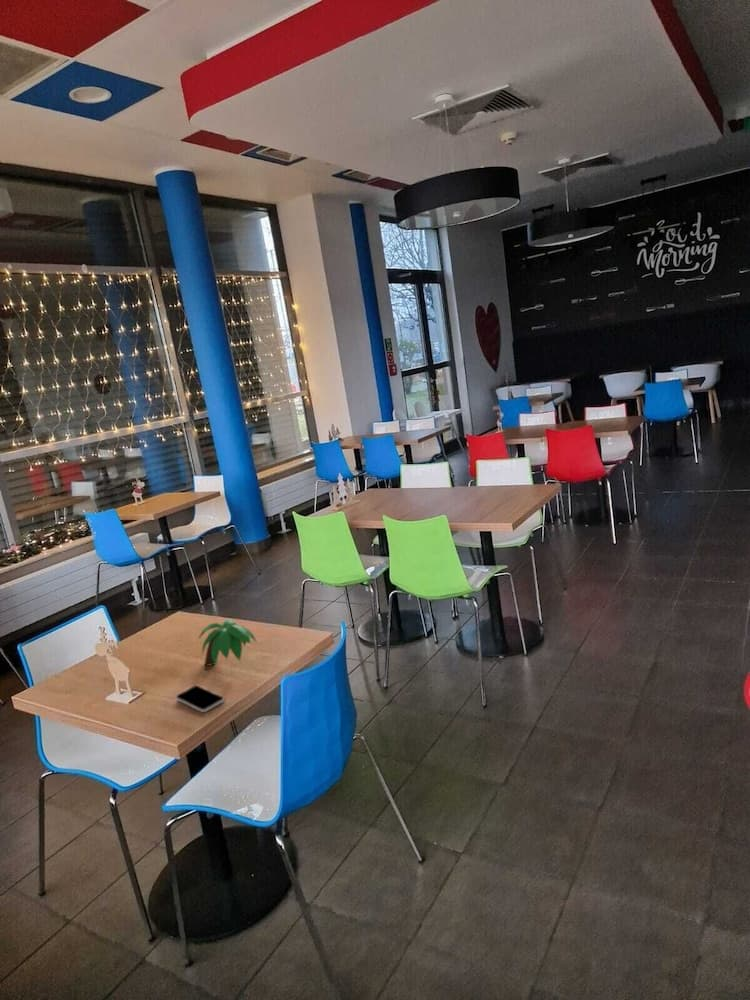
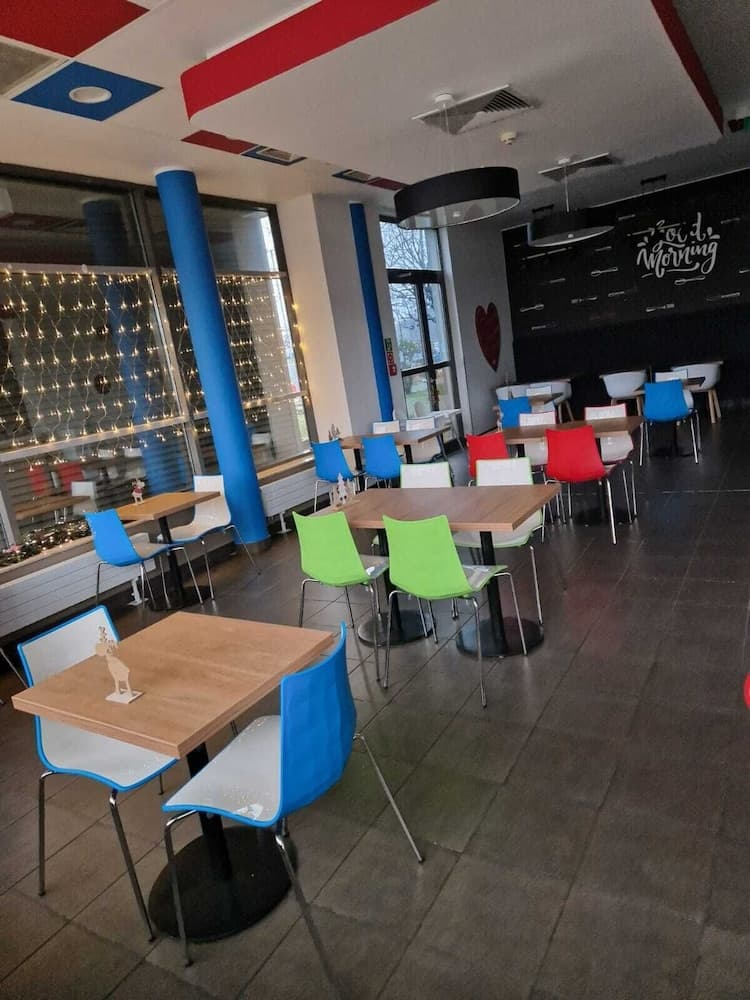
- palm tree [198,618,259,667]
- smartphone [175,685,225,713]
